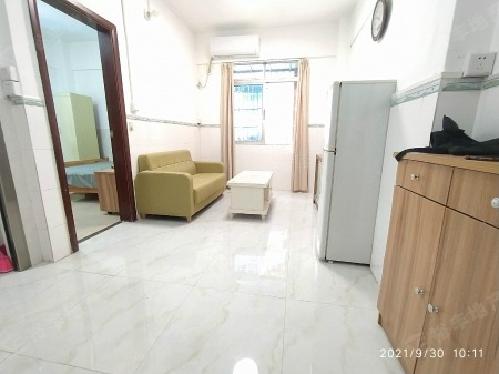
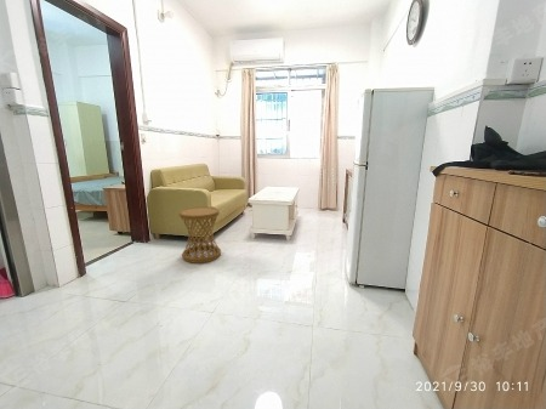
+ side table [178,205,222,265]
